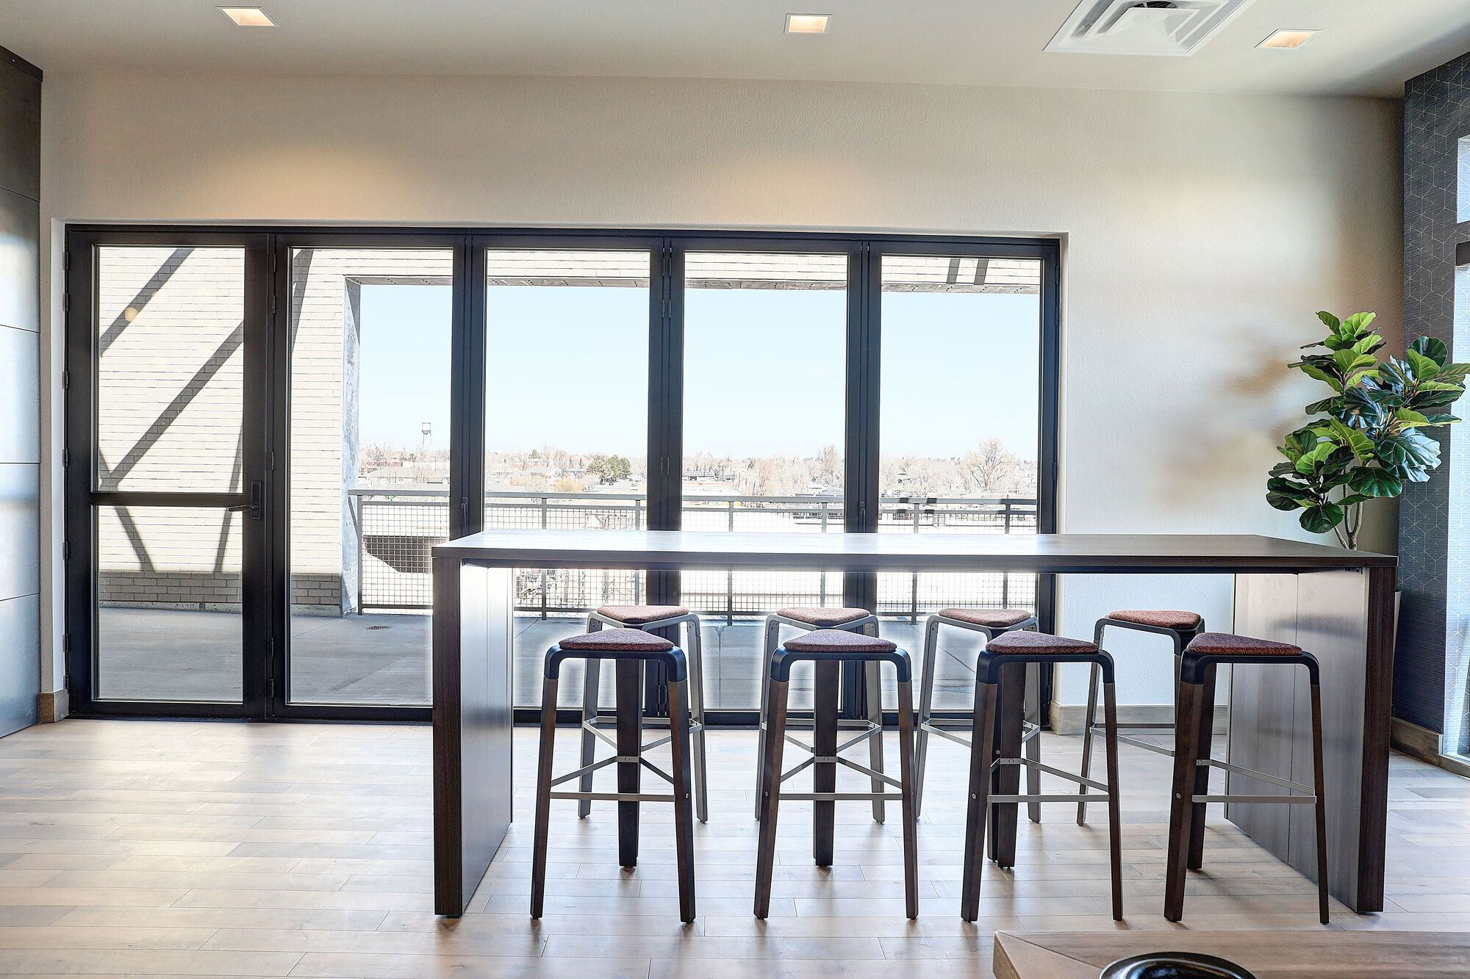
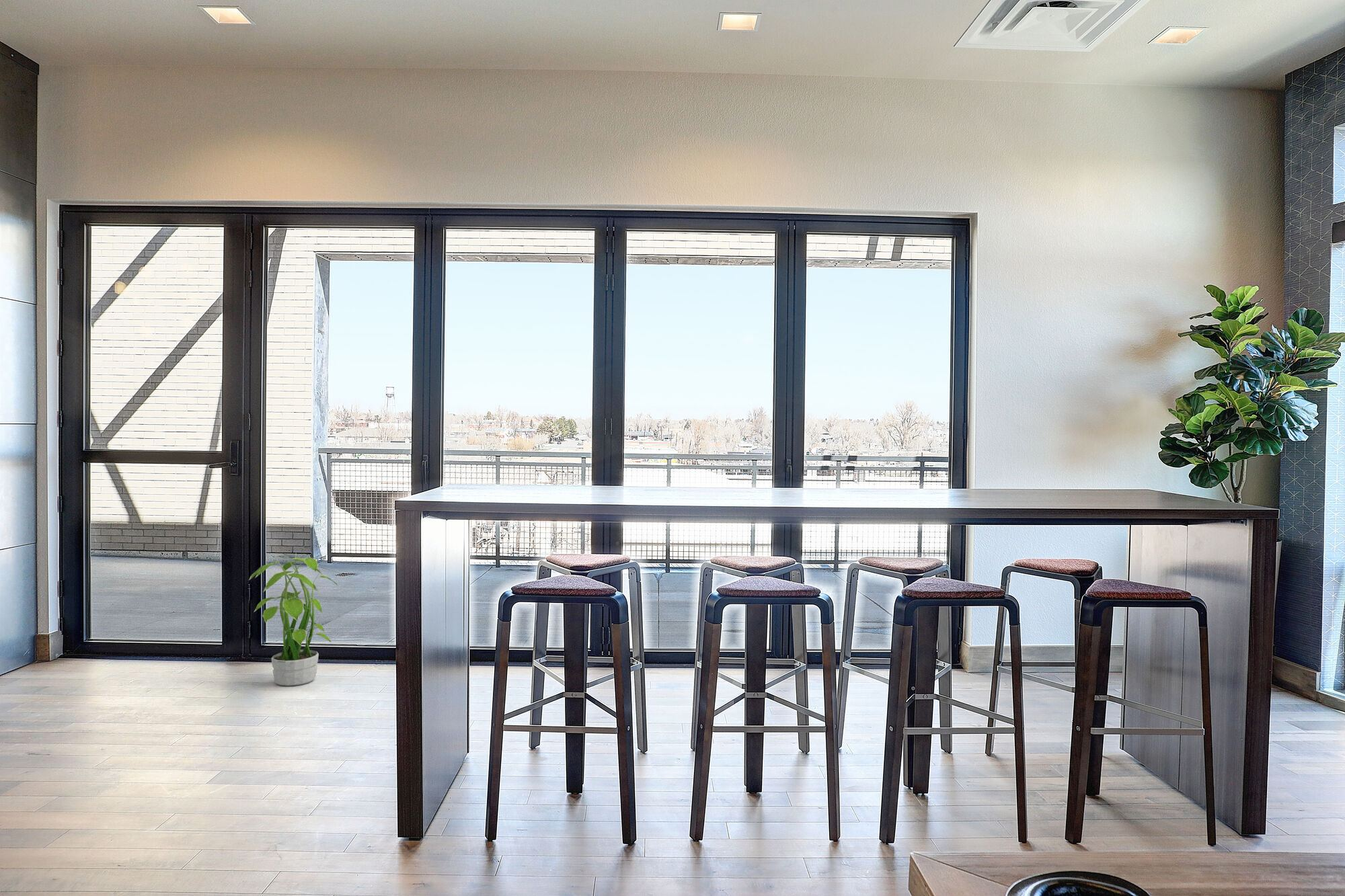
+ potted plant [248,553,339,686]
